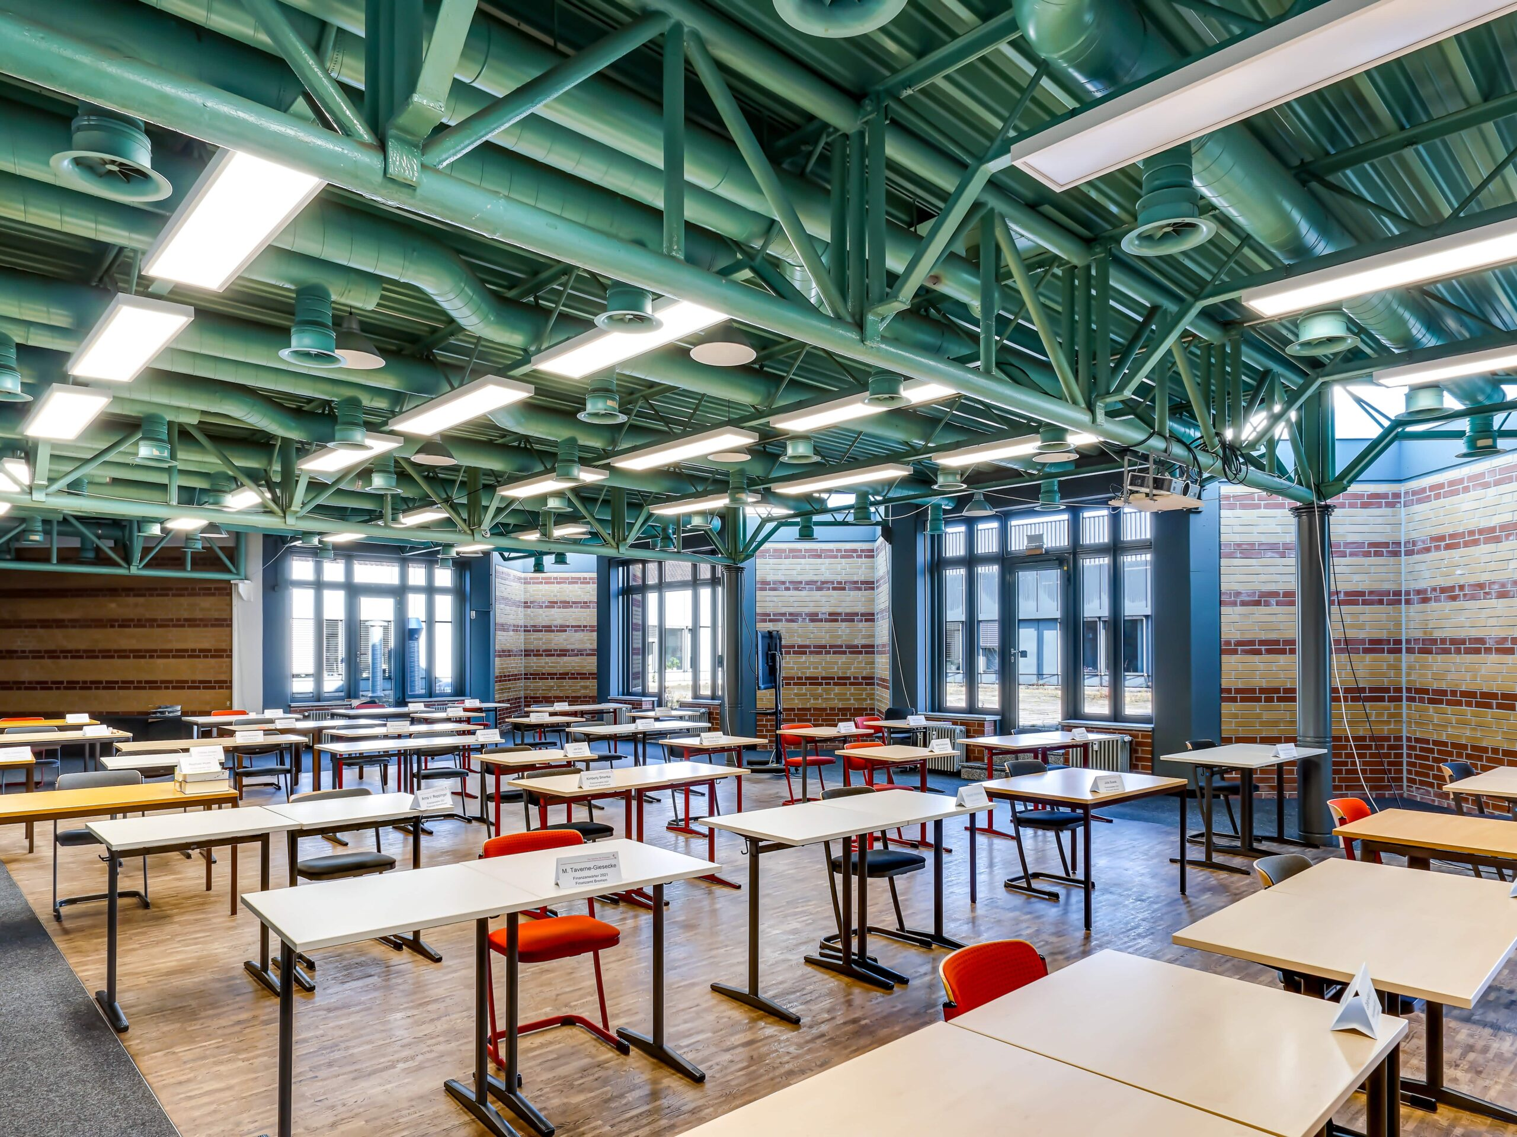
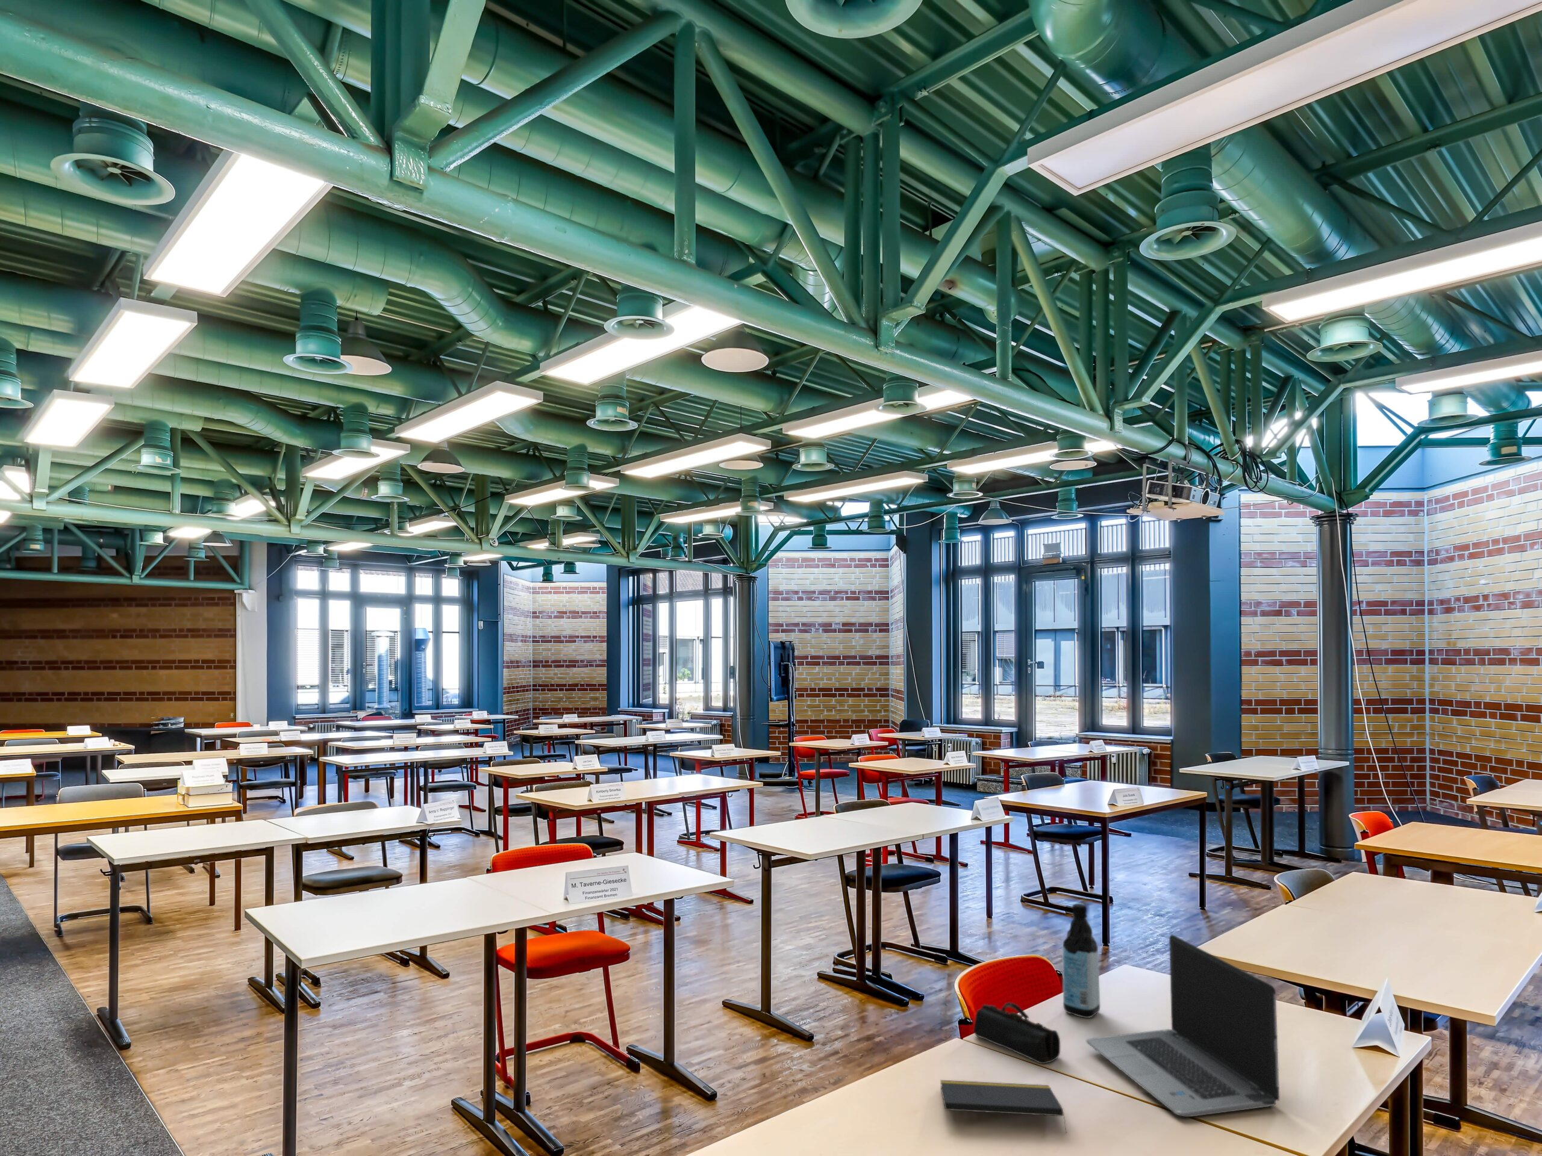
+ pencil case [973,1002,1061,1065]
+ water bottle [1062,903,1100,1019]
+ notepad [940,1080,1067,1133]
+ laptop computer [1085,934,1280,1117]
